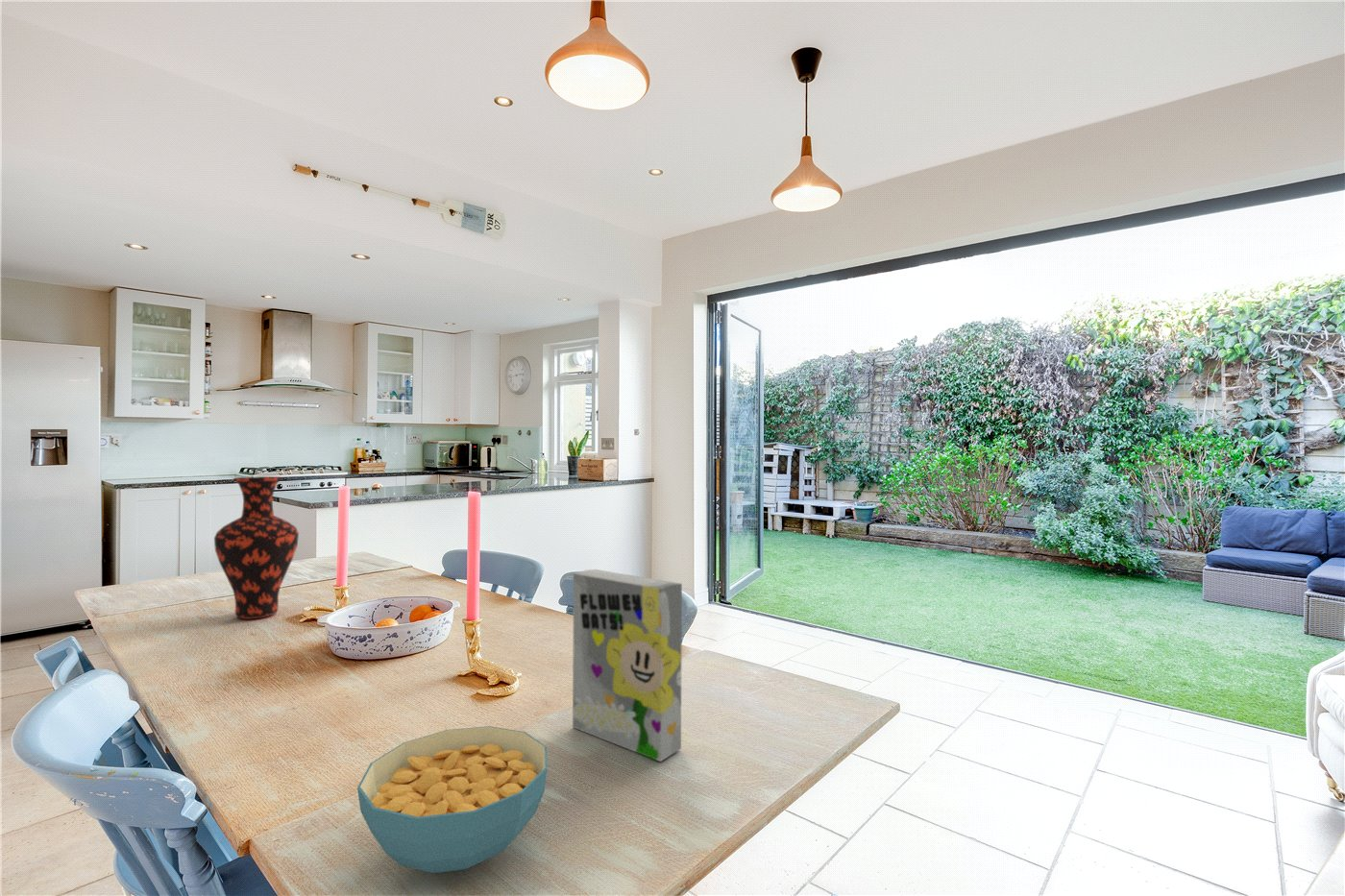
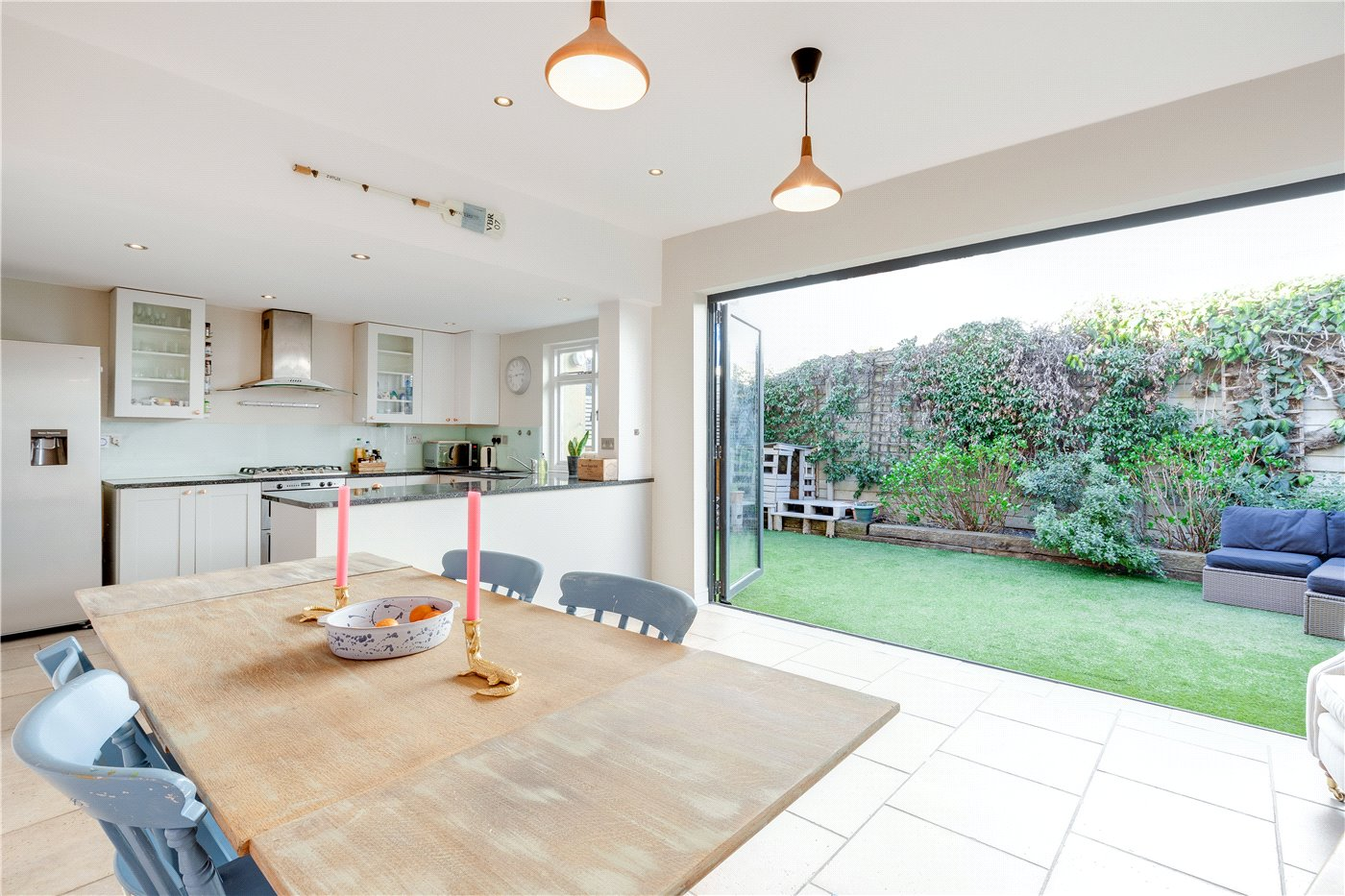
- vase [213,475,300,619]
- cereal box [572,569,683,763]
- cereal bowl [356,725,549,874]
